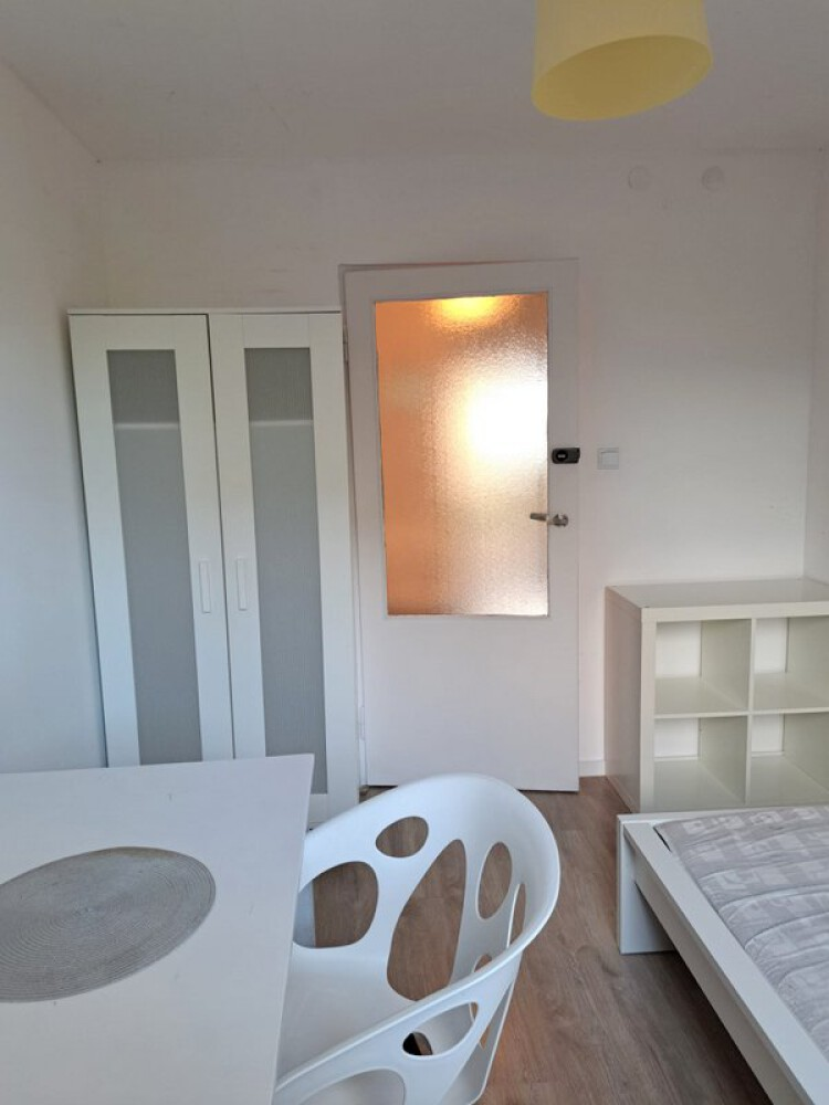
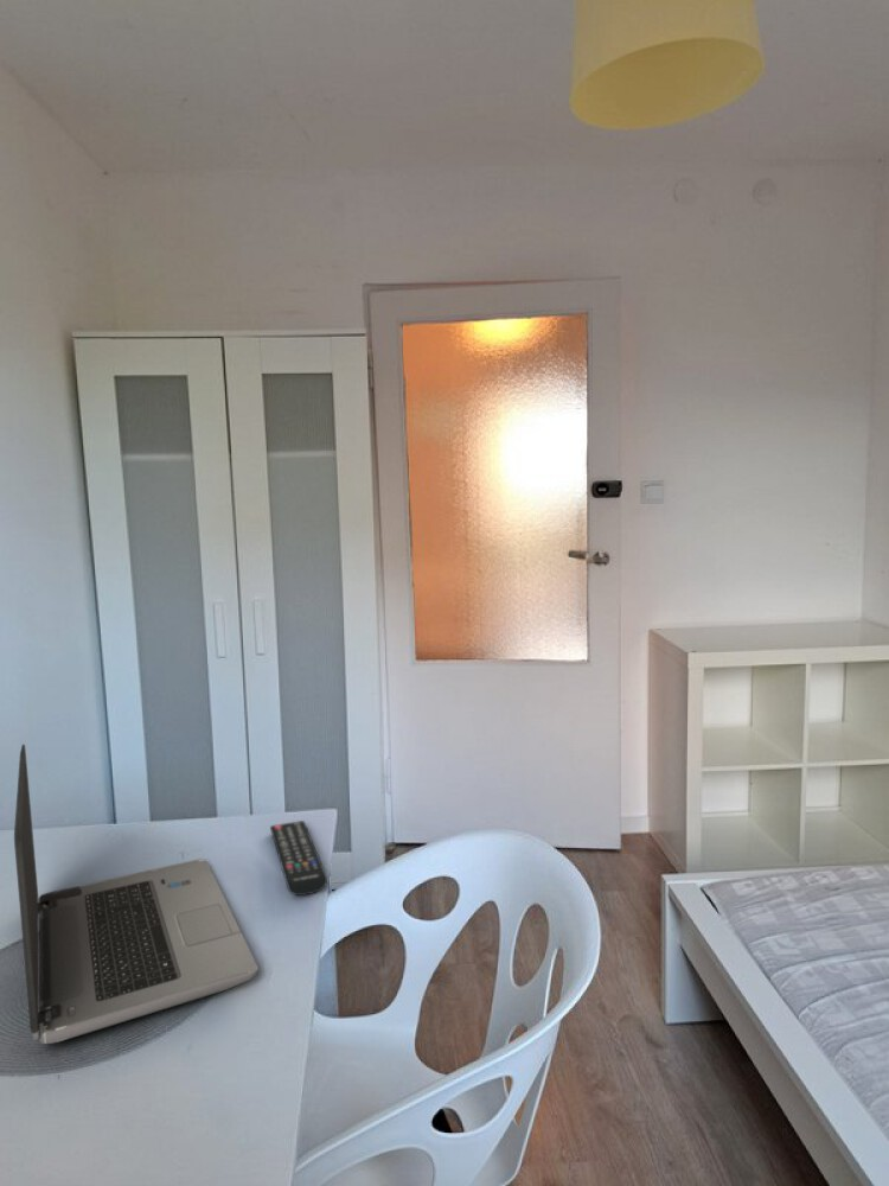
+ laptop computer [13,744,260,1045]
+ remote control [269,820,328,897]
